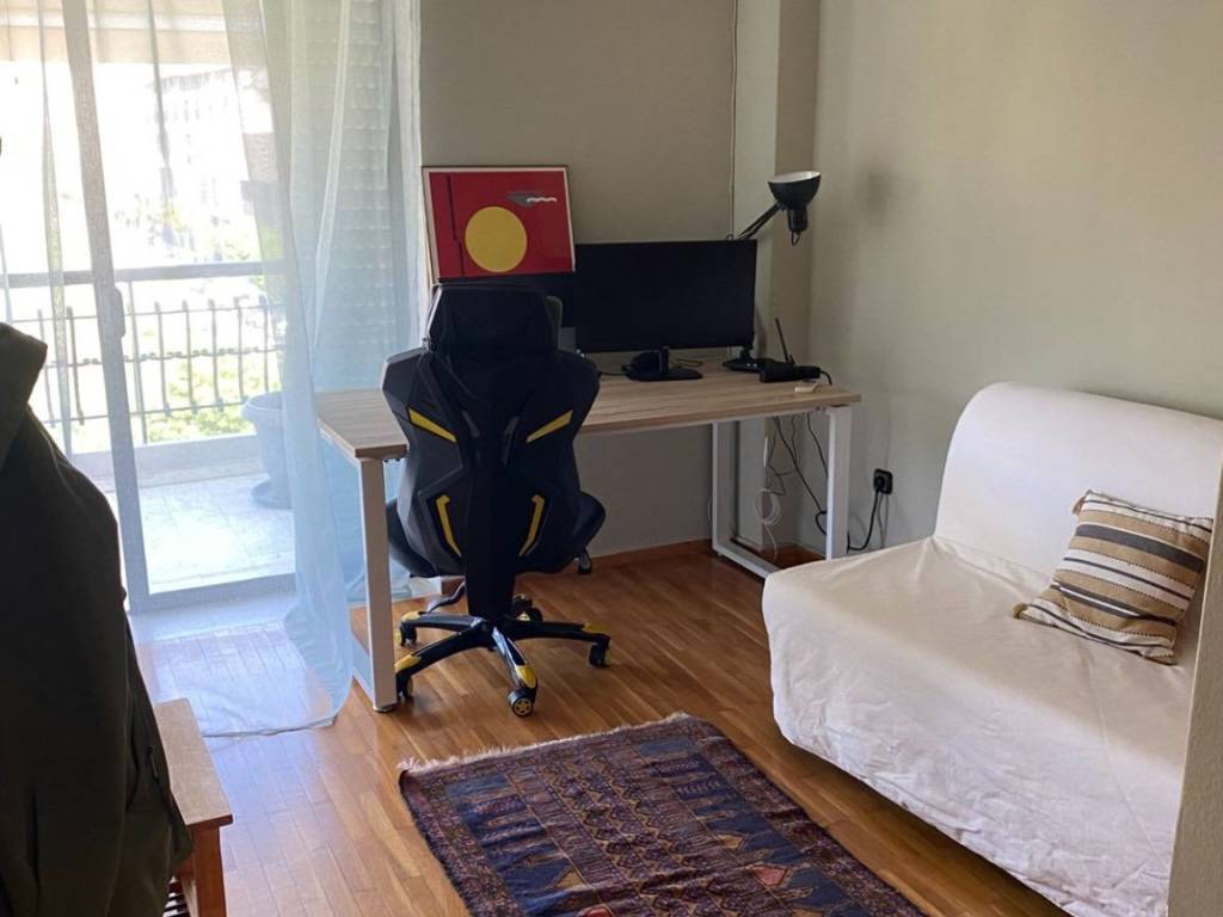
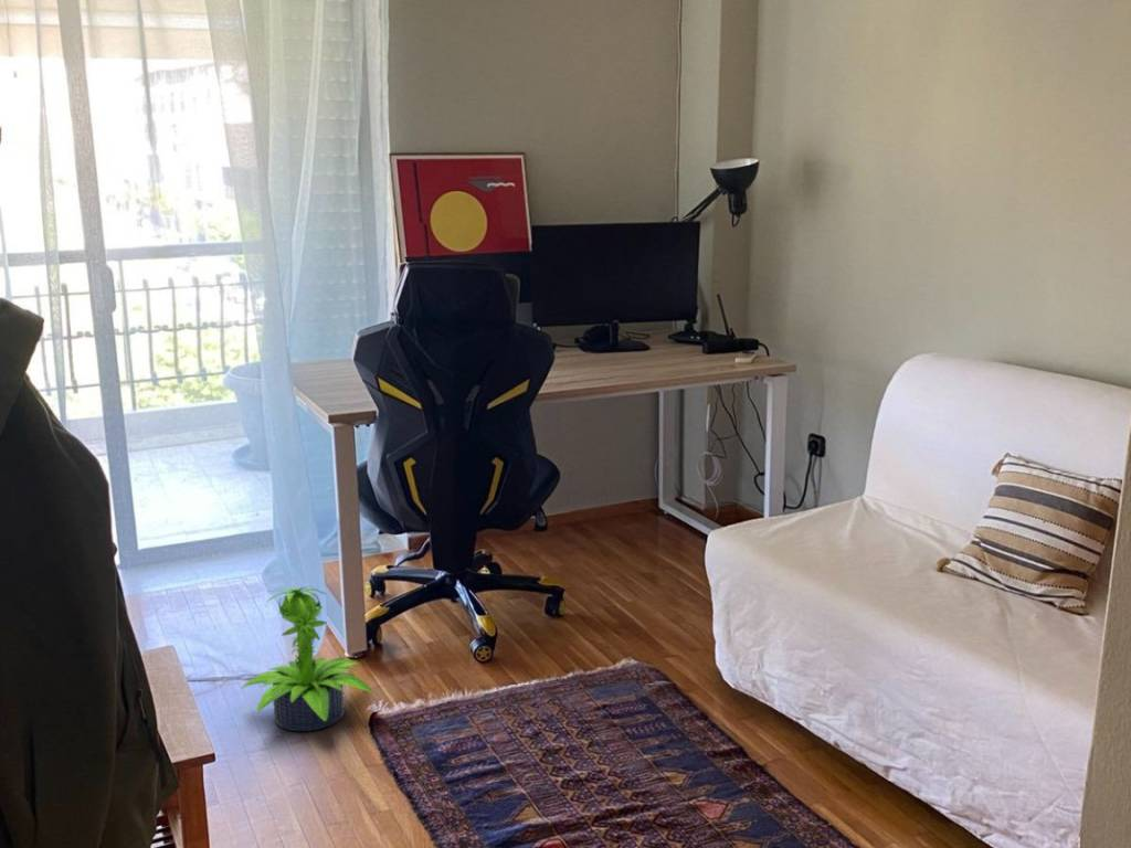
+ potted plant [241,585,373,732]
